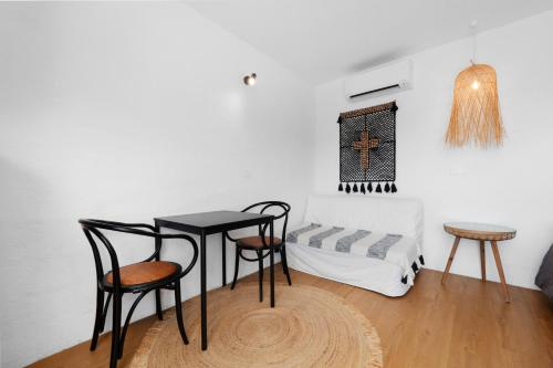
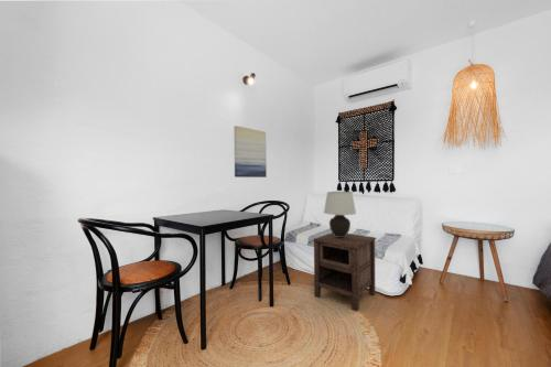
+ nightstand [312,231,378,312]
+ wall art [233,125,268,179]
+ table lamp [323,191,357,237]
